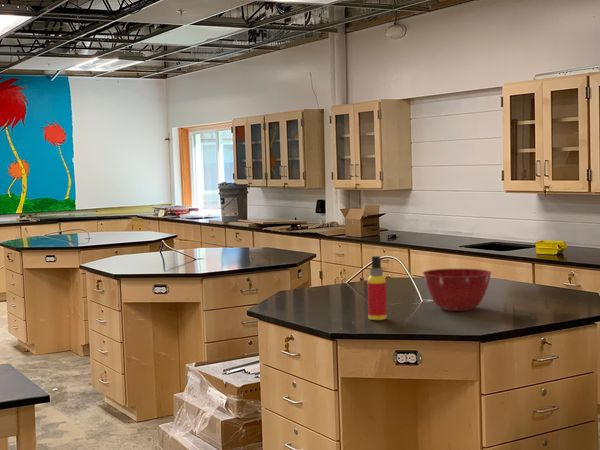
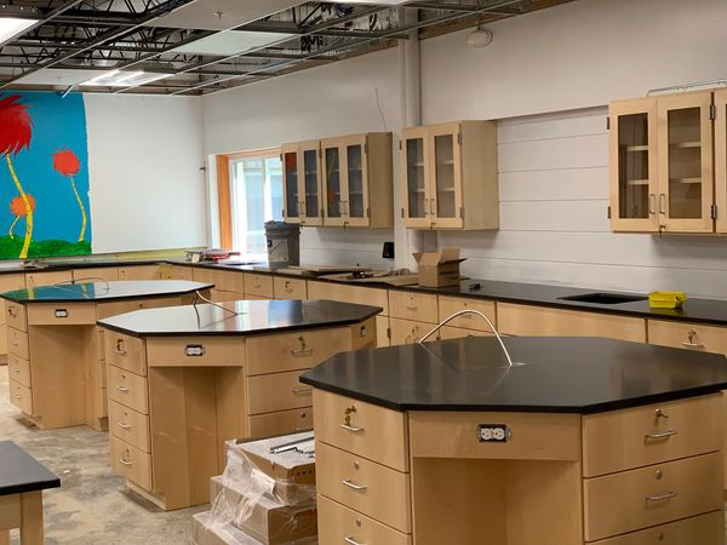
- spray bottle [367,255,388,321]
- mixing bowl [422,268,493,312]
